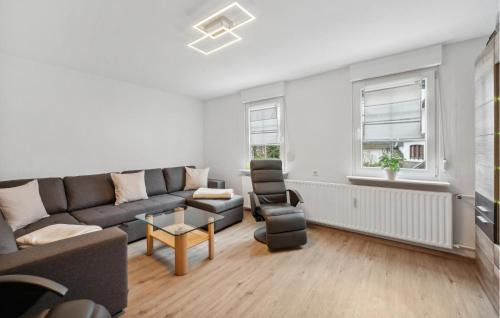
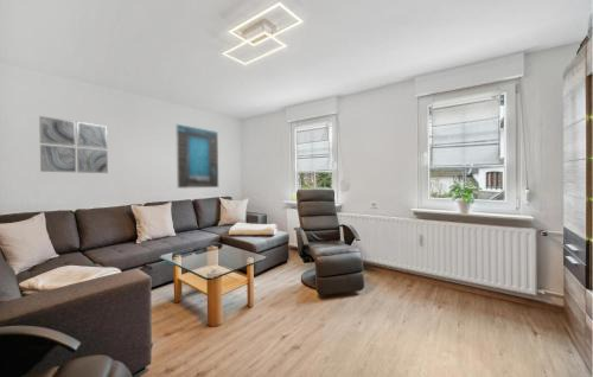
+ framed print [174,123,219,190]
+ wall art [38,115,109,174]
